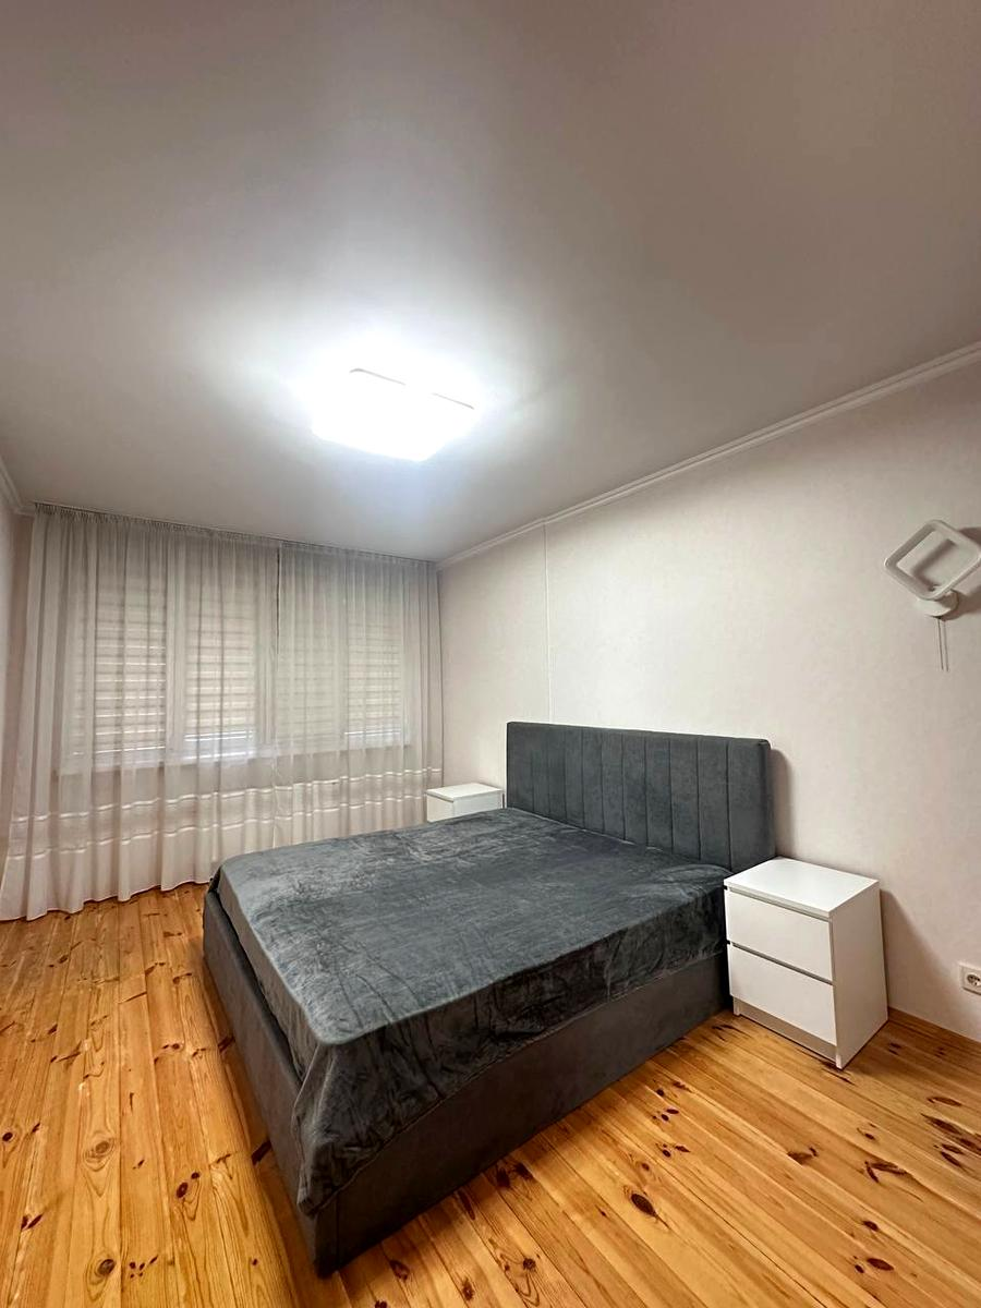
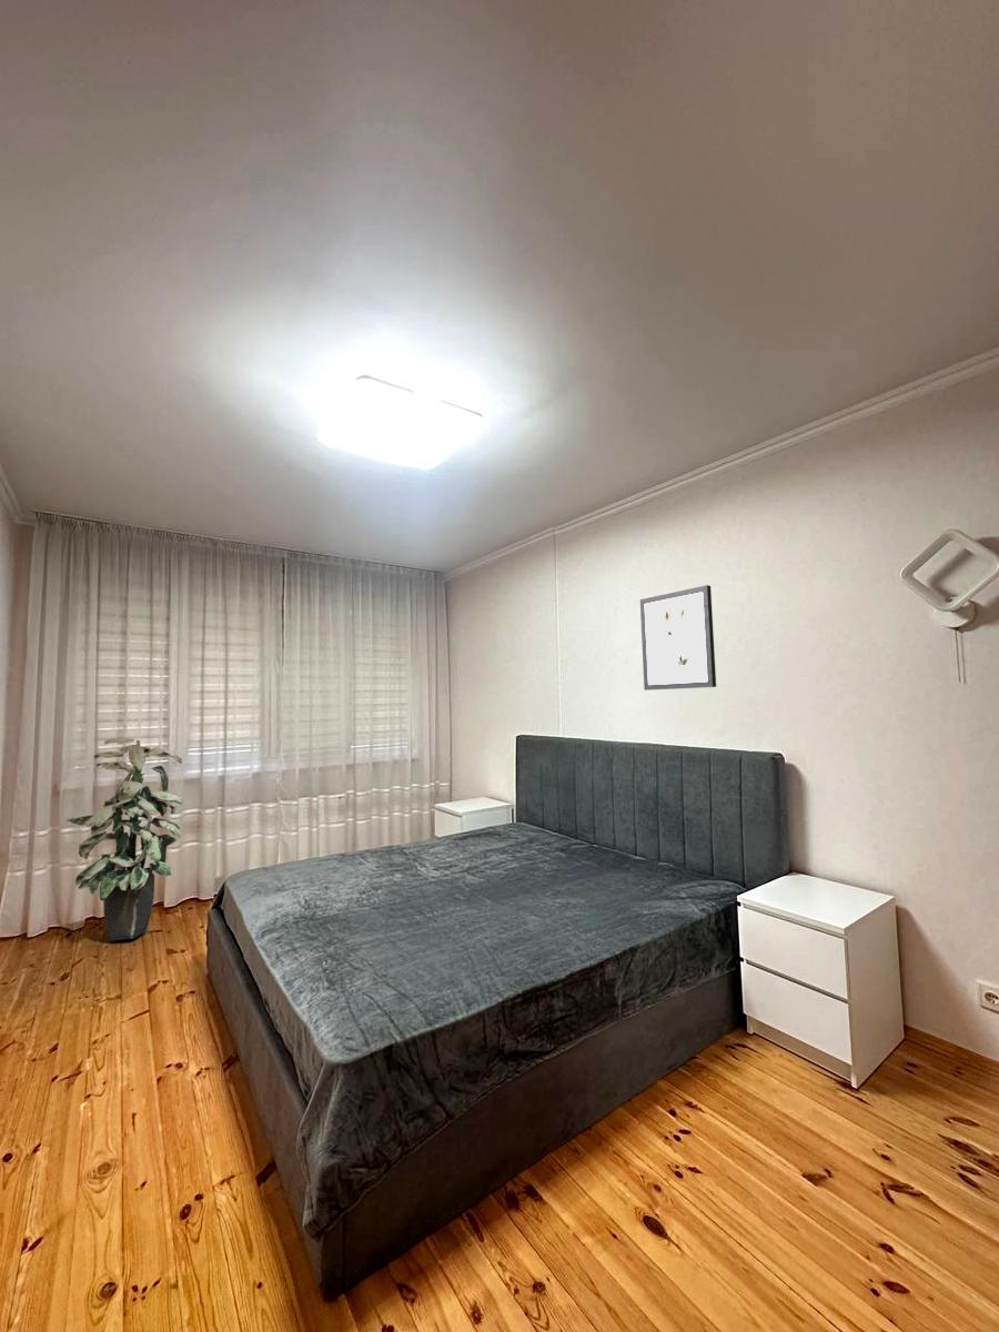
+ indoor plant [65,737,184,941]
+ wall art [639,584,717,692]
